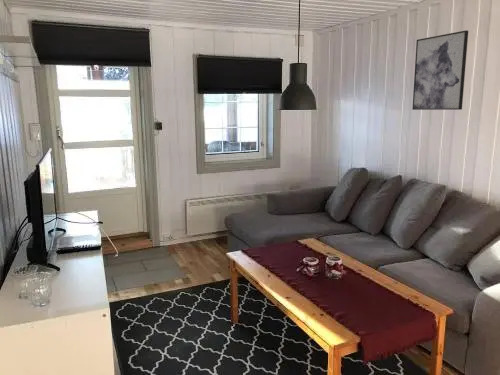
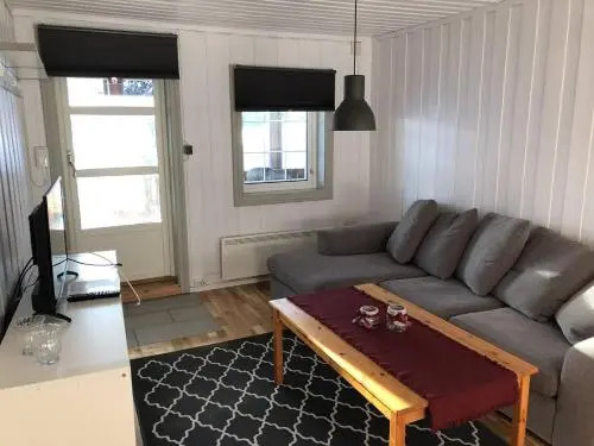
- wall art [411,29,469,111]
